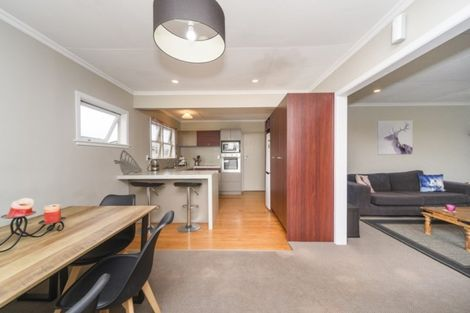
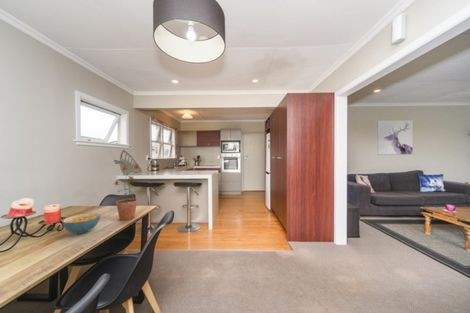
+ potted plant [113,163,140,221]
+ cereal bowl [61,212,102,235]
